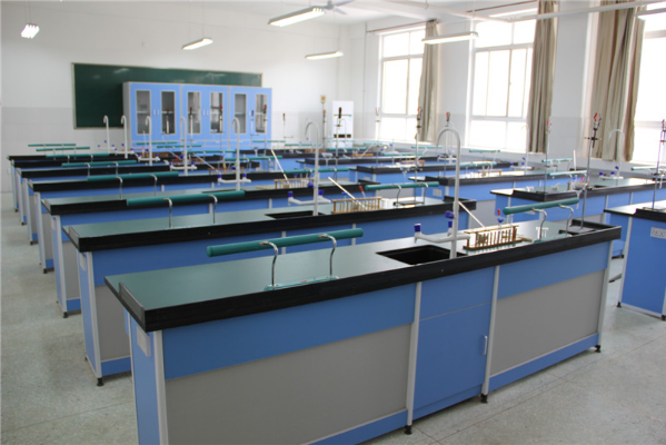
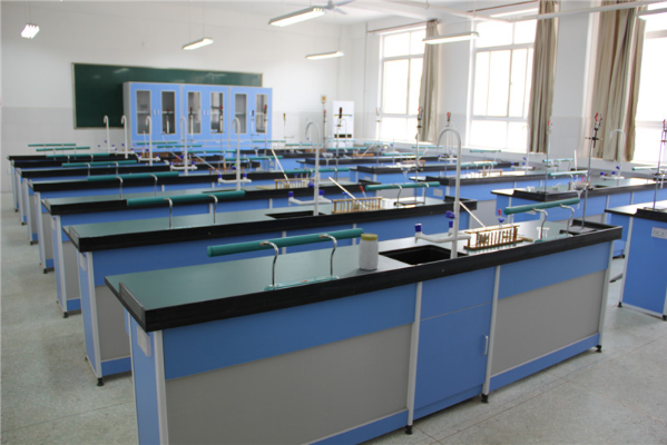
+ jar [357,233,380,271]
